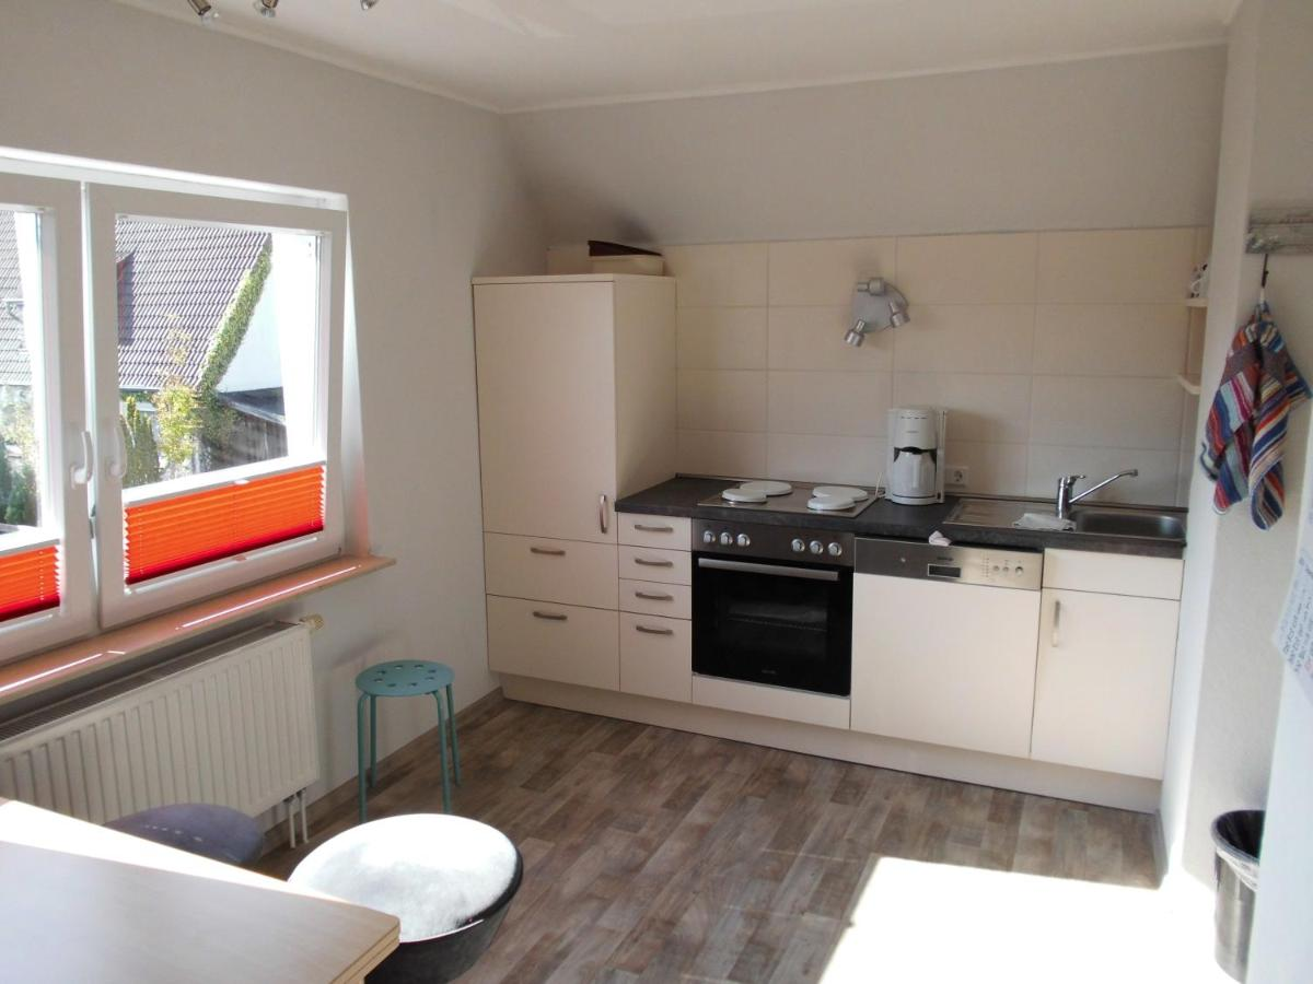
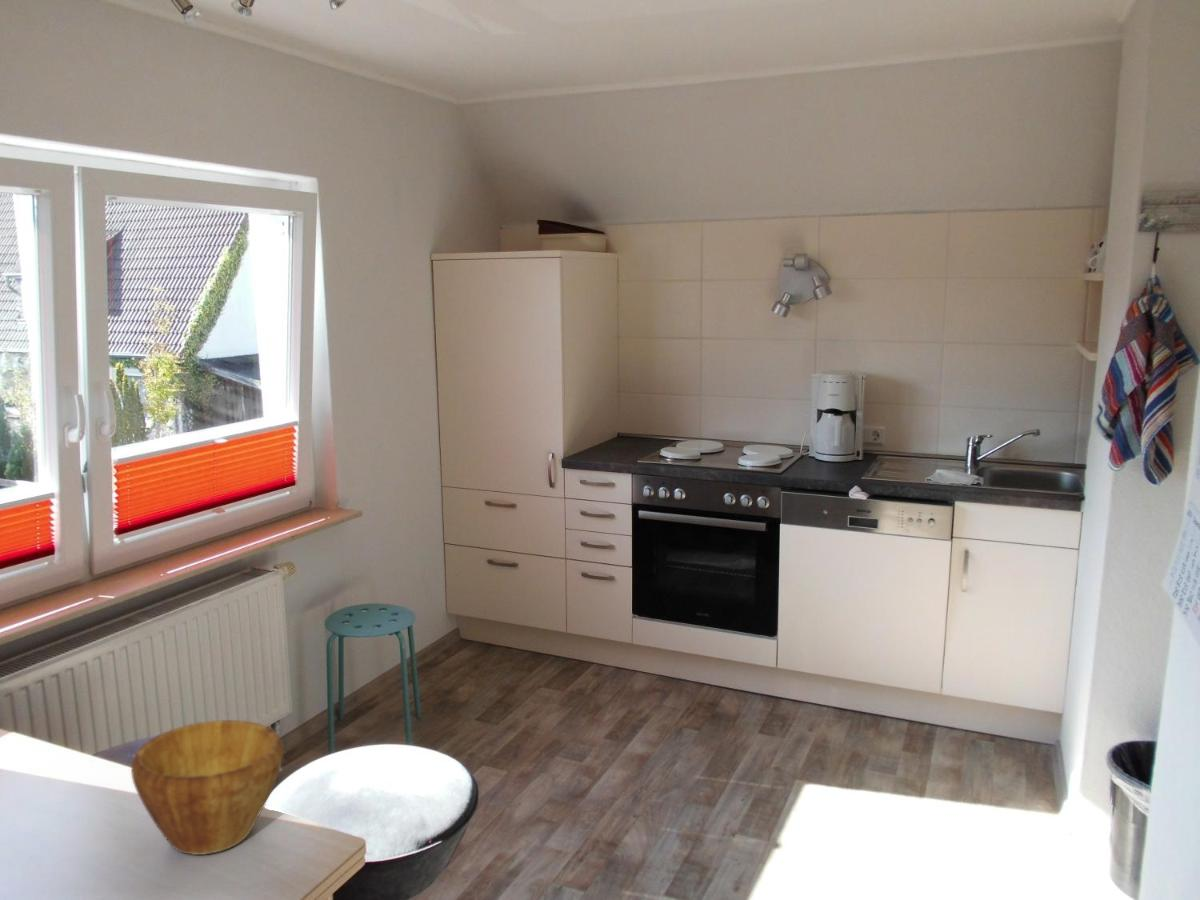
+ bowl [130,719,284,856]
